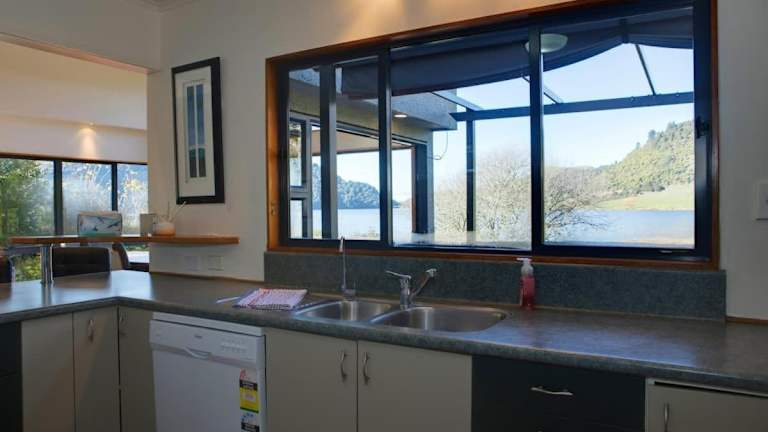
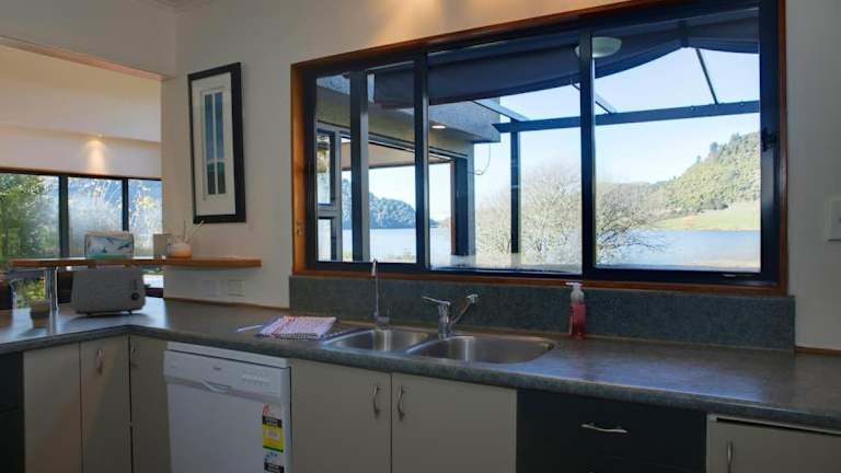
+ toaster [70,266,152,319]
+ coffee cup [26,298,53,328]
